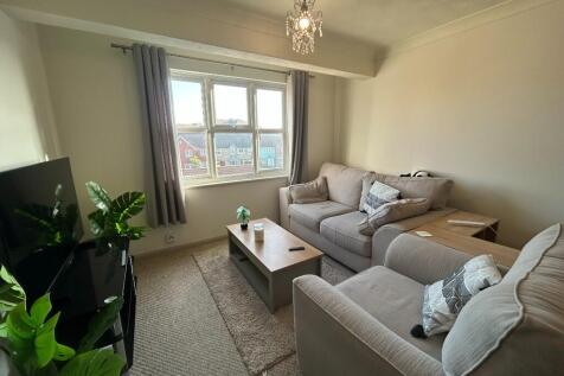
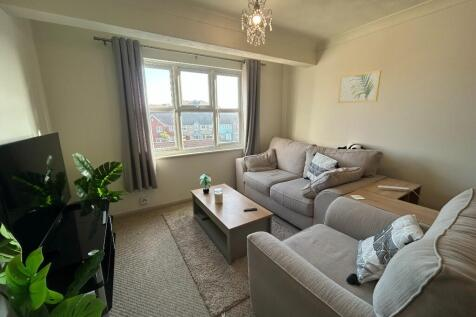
+ wall art [337,69,382,104]
